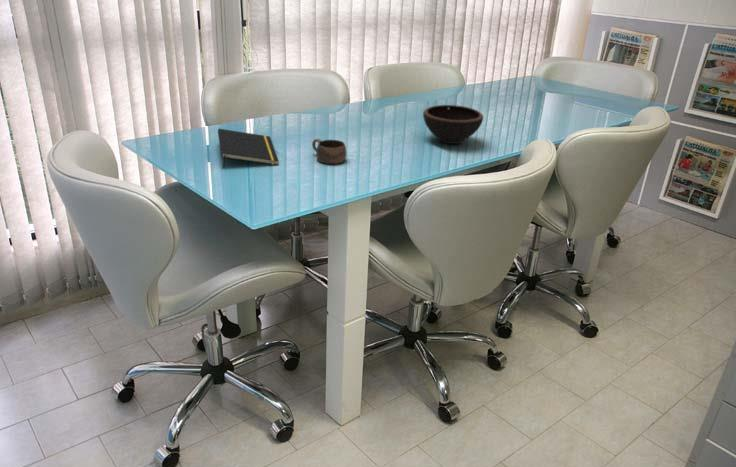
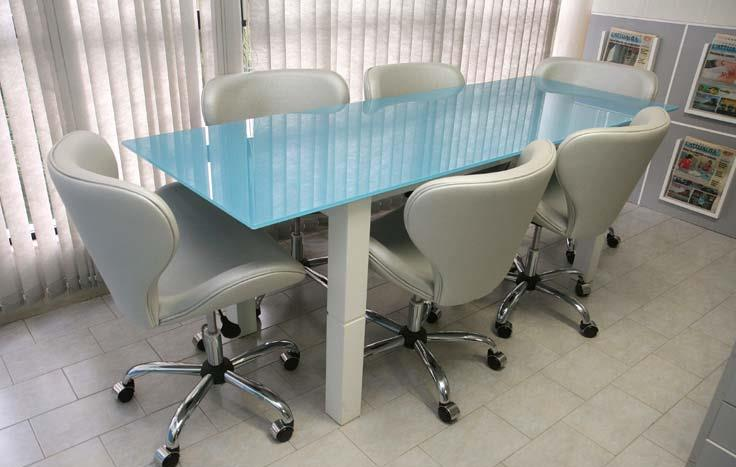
- cup [311,138,347,165]
- notepad [217,128,280,170]
- bowl [422,104,484,145]
